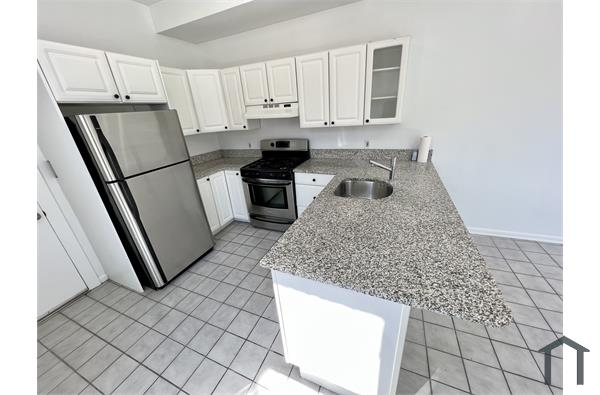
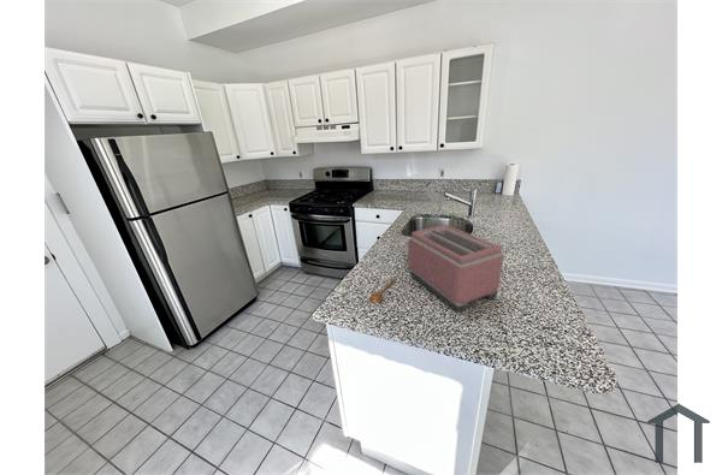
+ spoon [368,275,397,304]
+ toaster [407,224,505,314]
